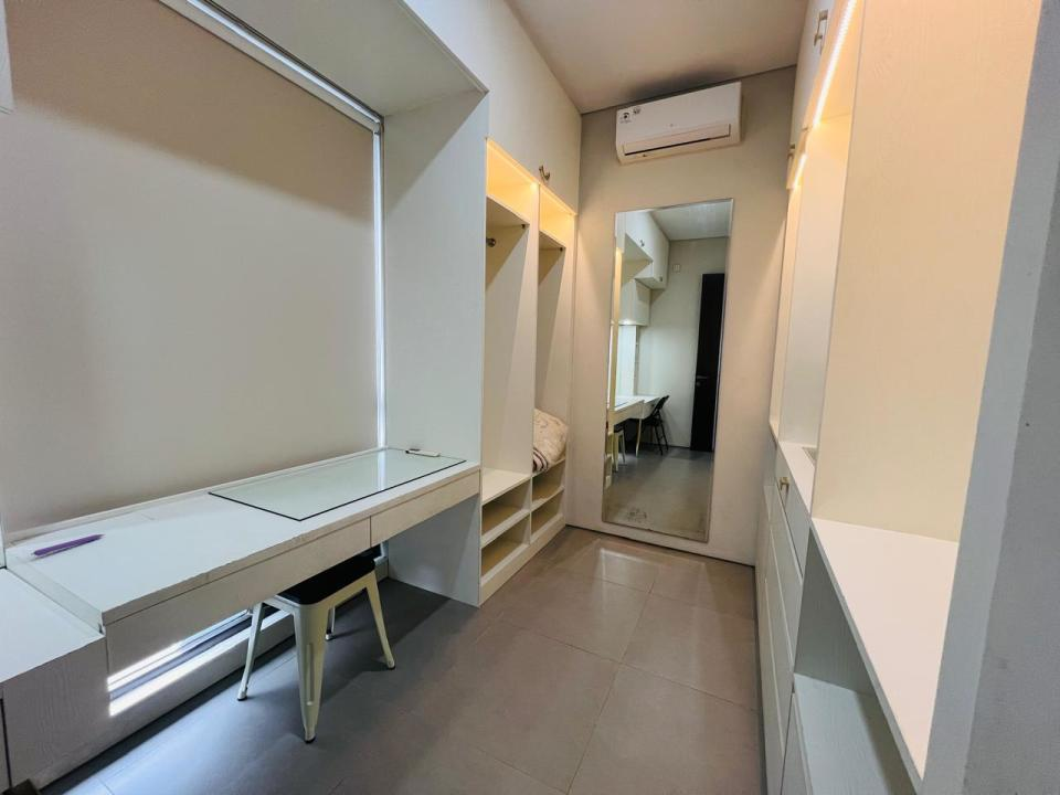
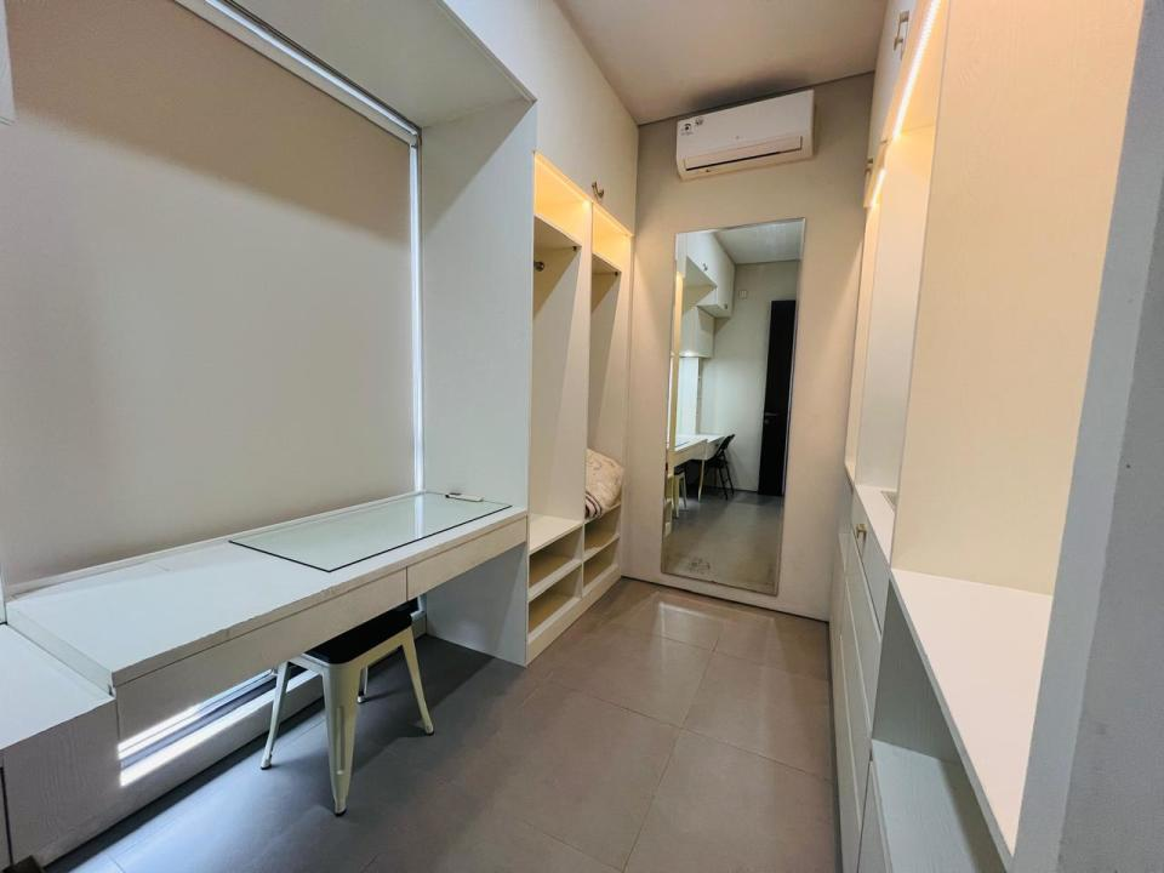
- pen [30,533,105,558]
